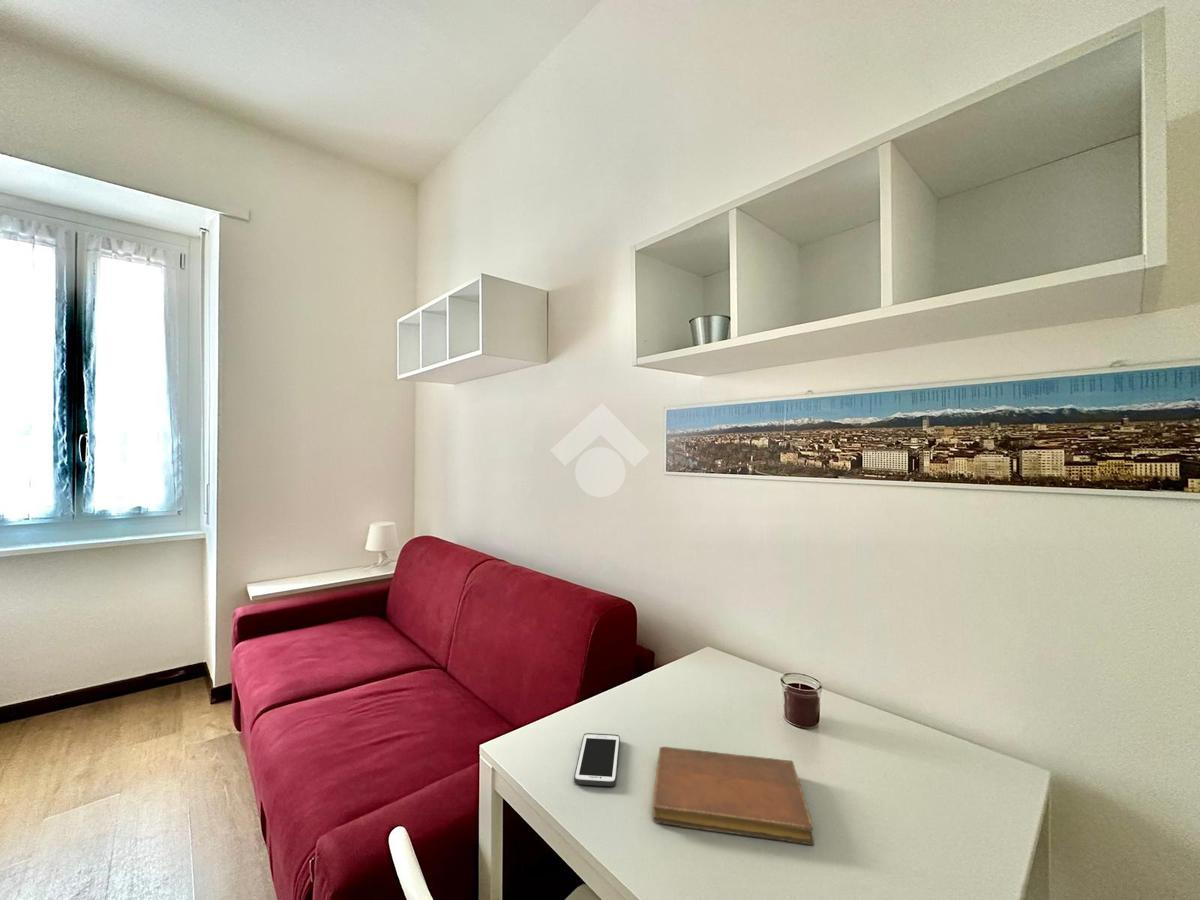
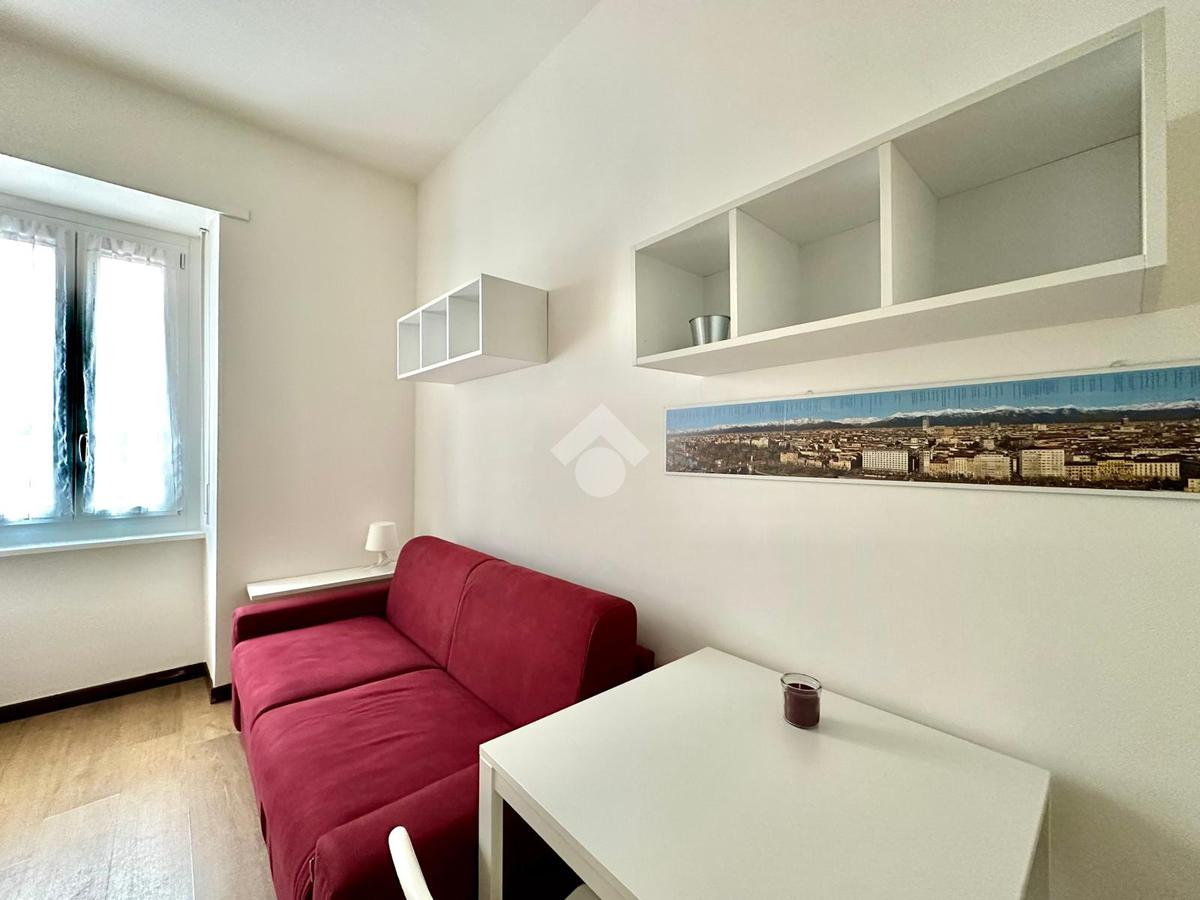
- cell phone [573,732,621,787]
- notebook [652,746,815,846]
